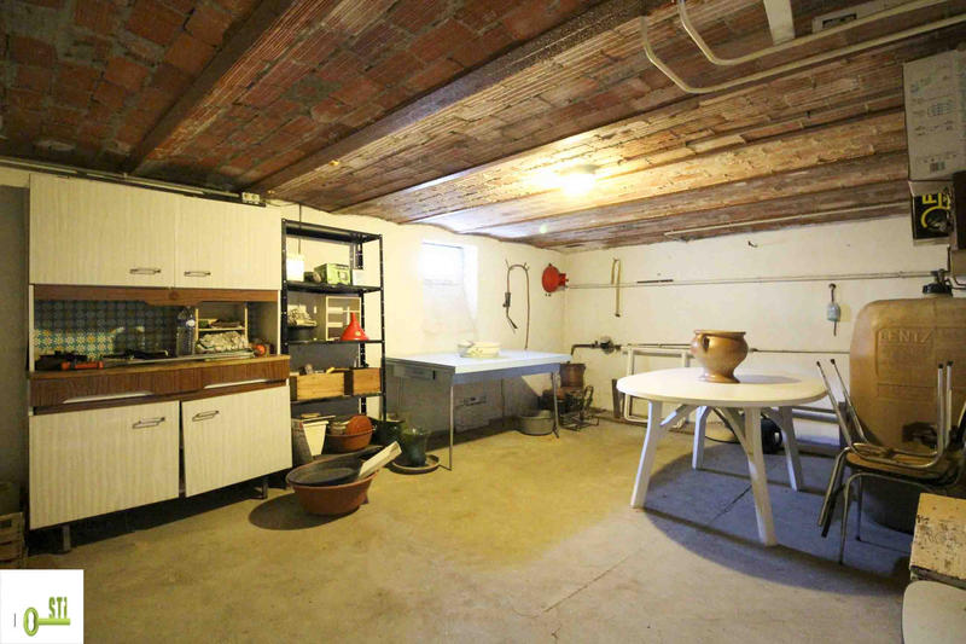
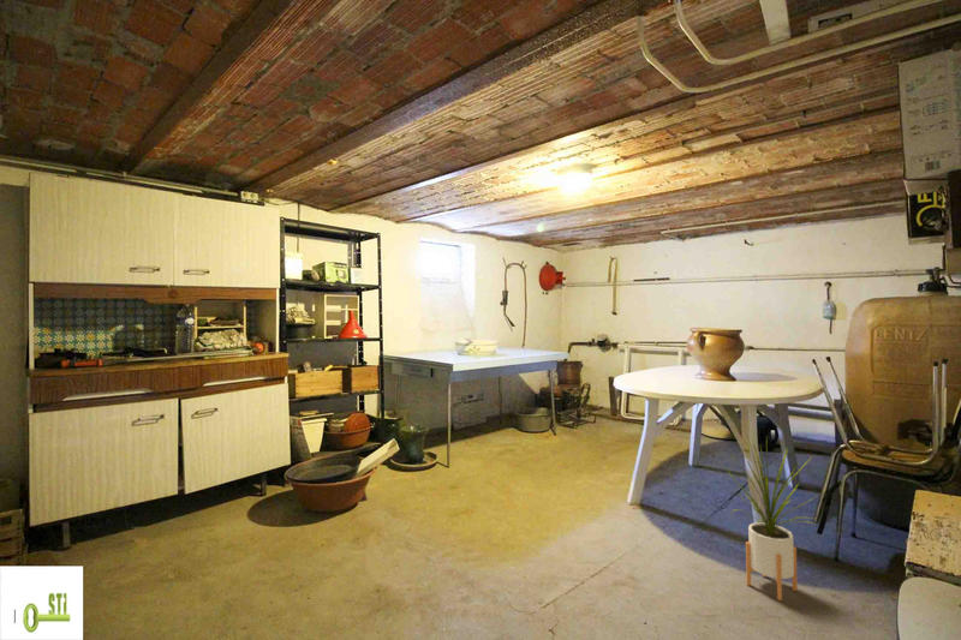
+ house plant [722,433,819,602]
